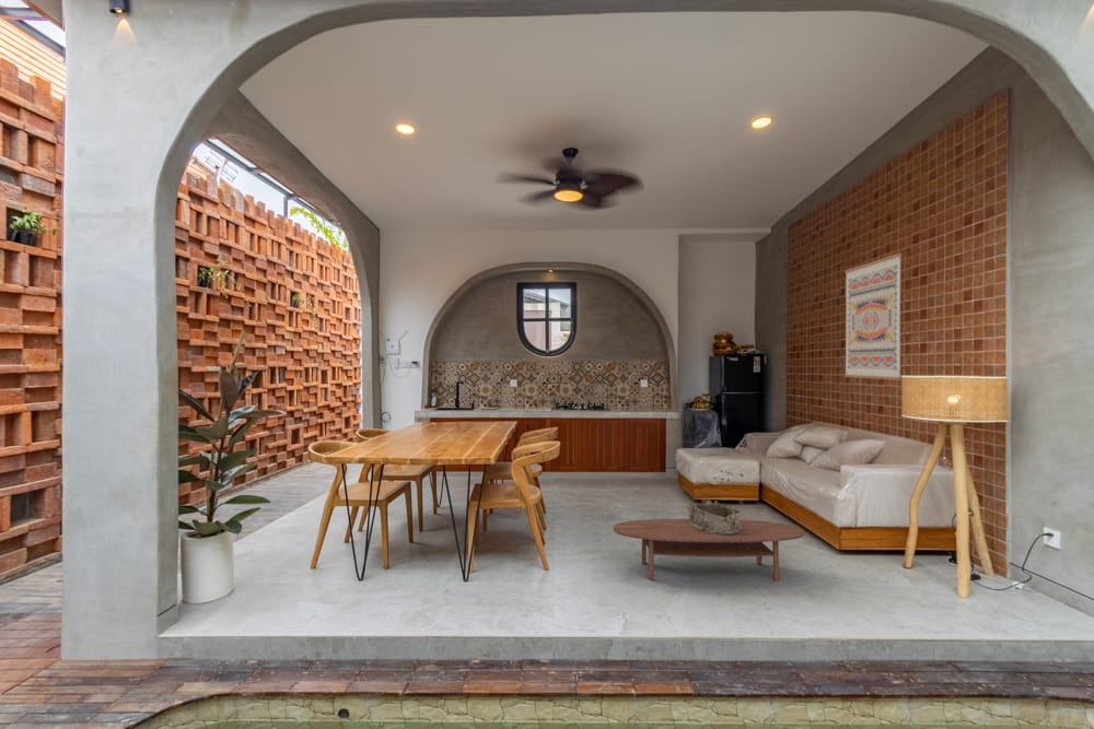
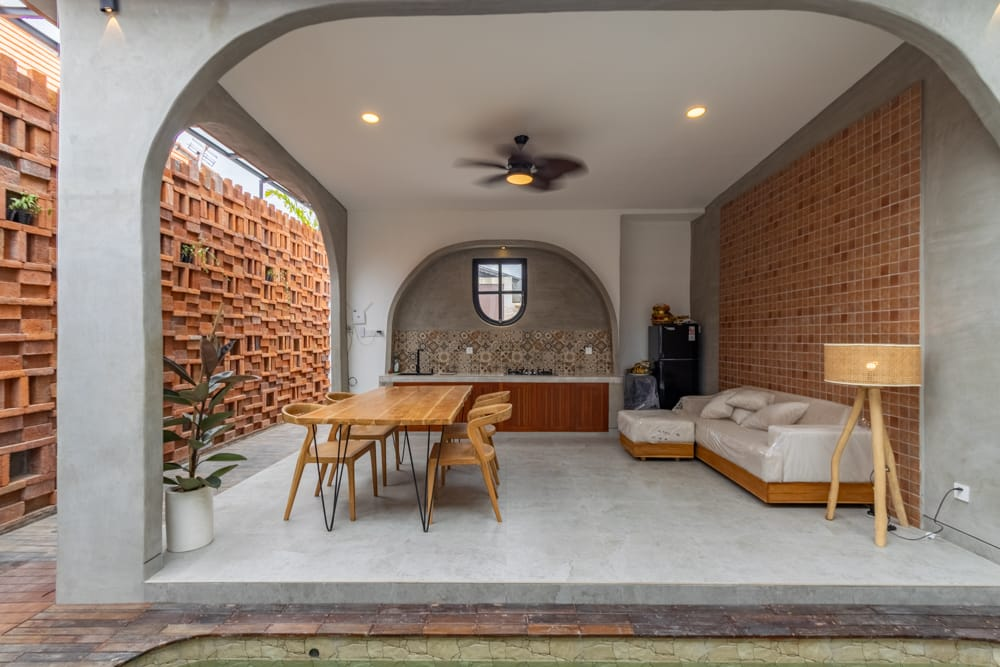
- wall art [843,252,903,381]
- coffee table [613,518,805,583]
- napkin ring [686,499,742,536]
